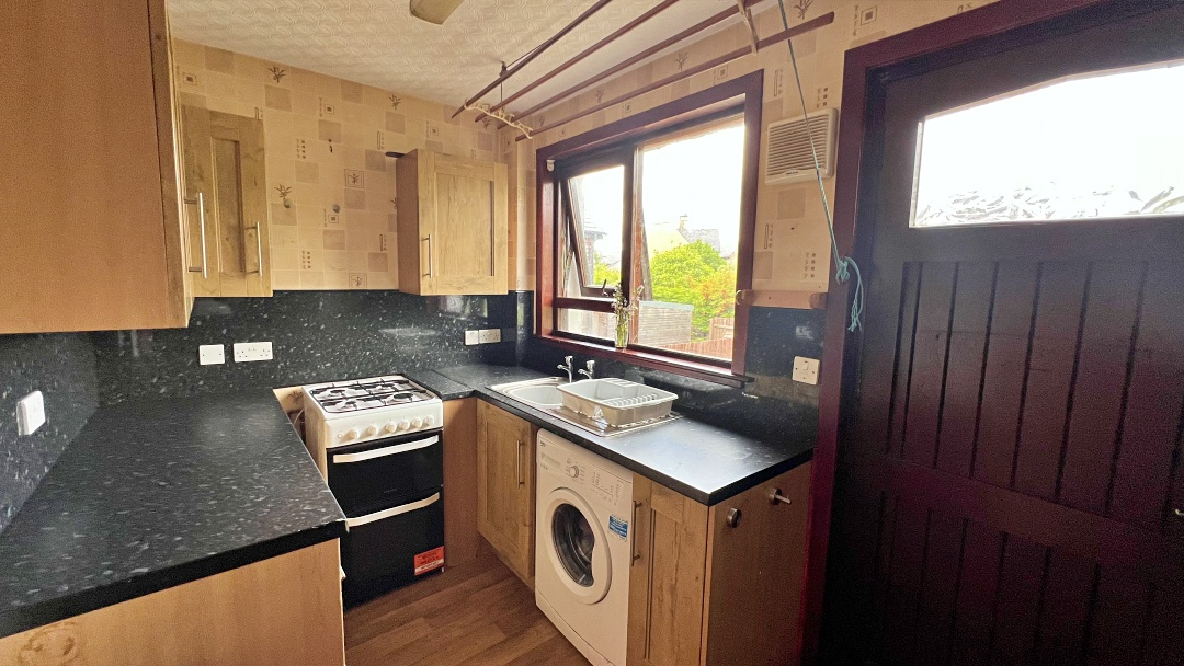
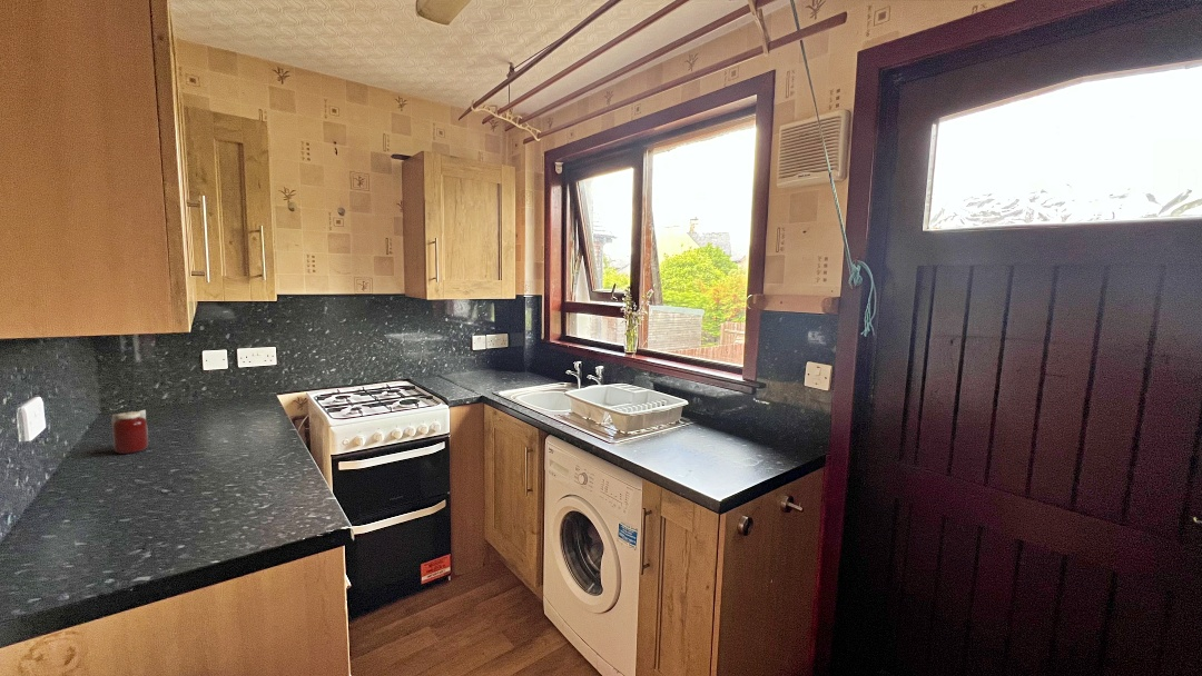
+ jar [110,409,149,455]
